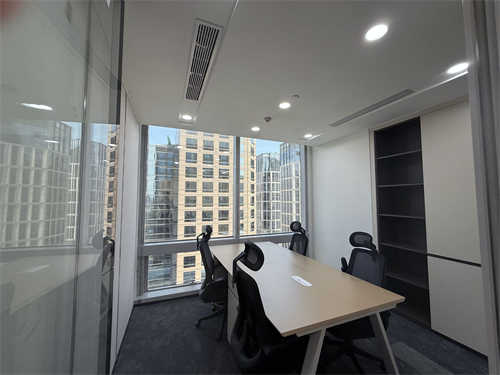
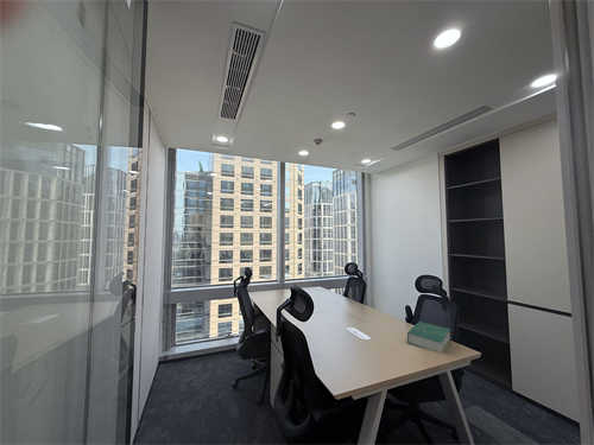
+ book [406,320,451,354]
